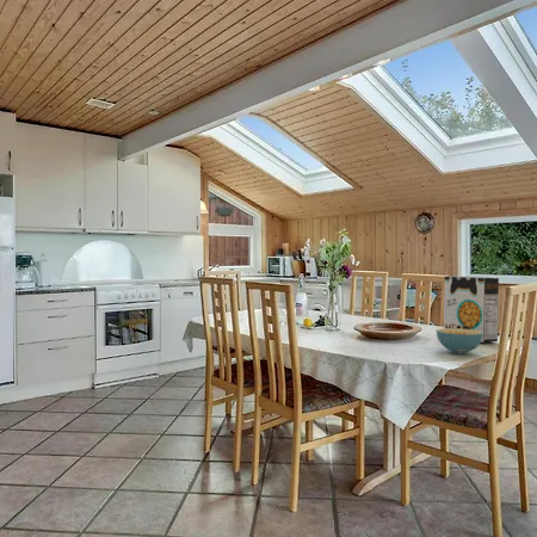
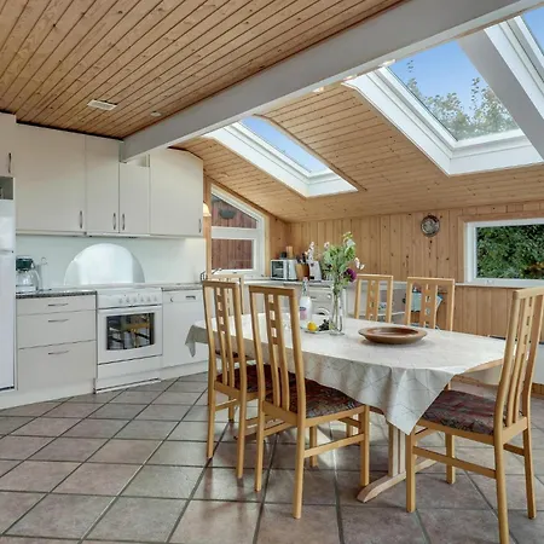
- cereal bowl [436,328,483,356]
- cereal box [443,274,500,344]
